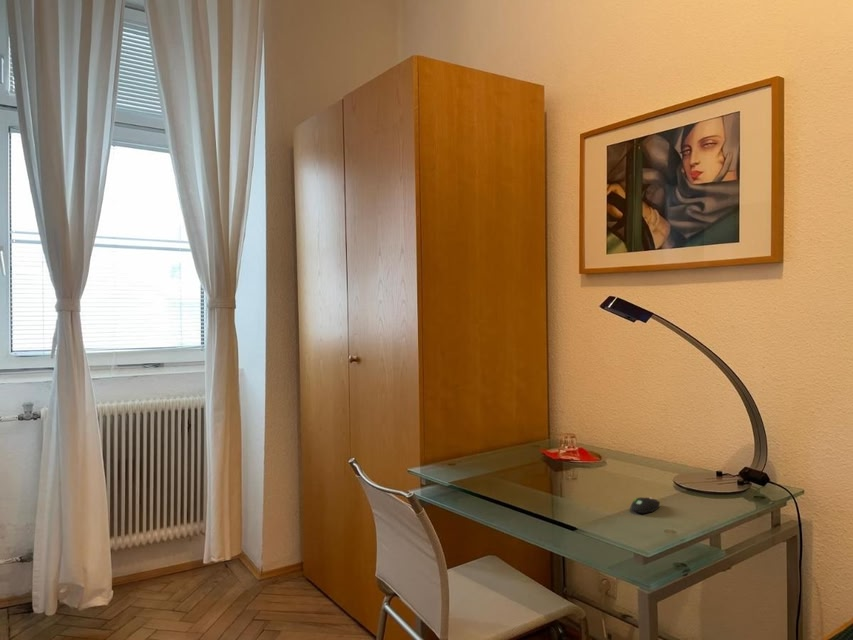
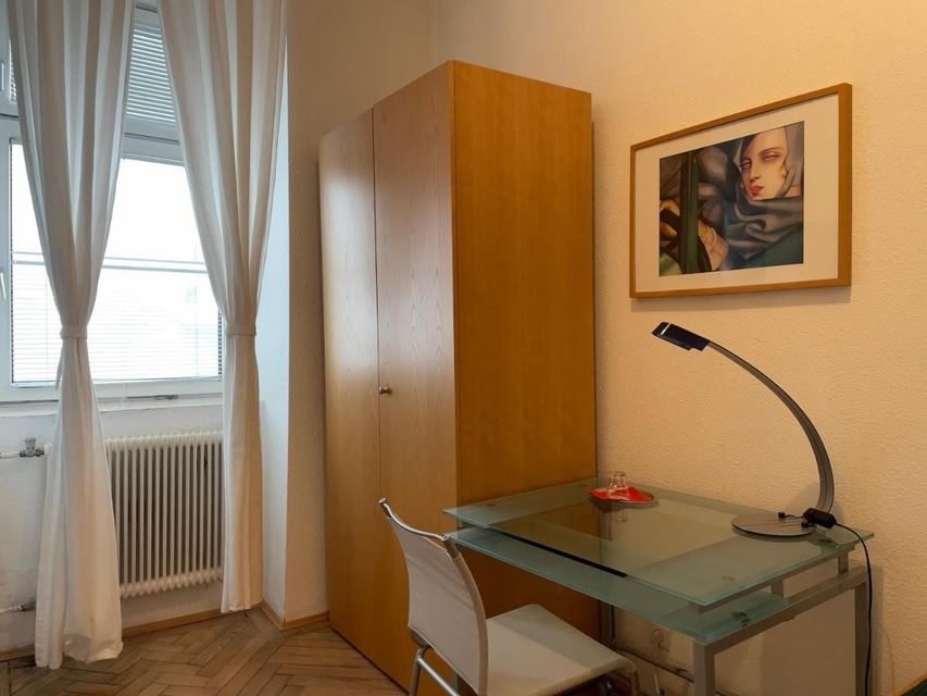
- mouse [629,496,661,514]
